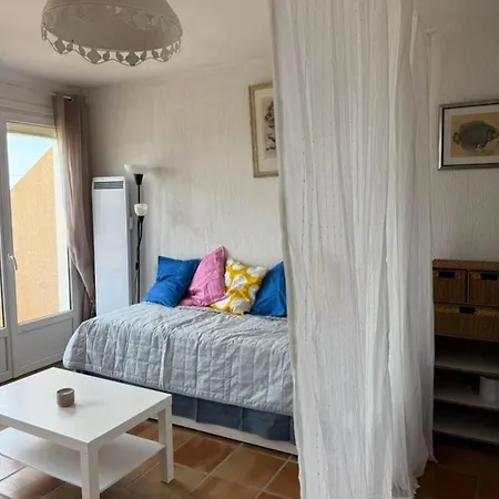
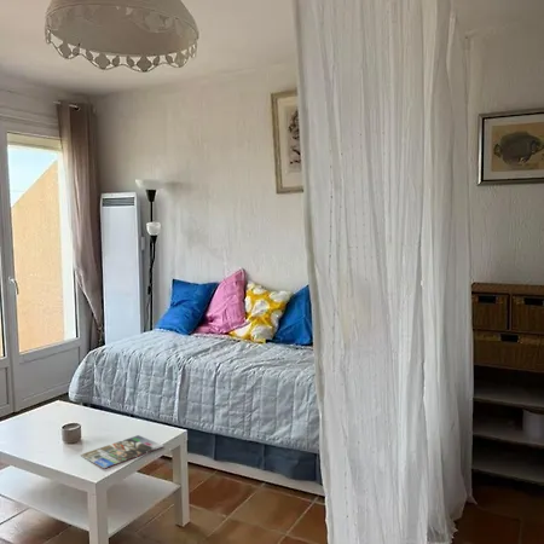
+ magazine [79,434,164,469]
